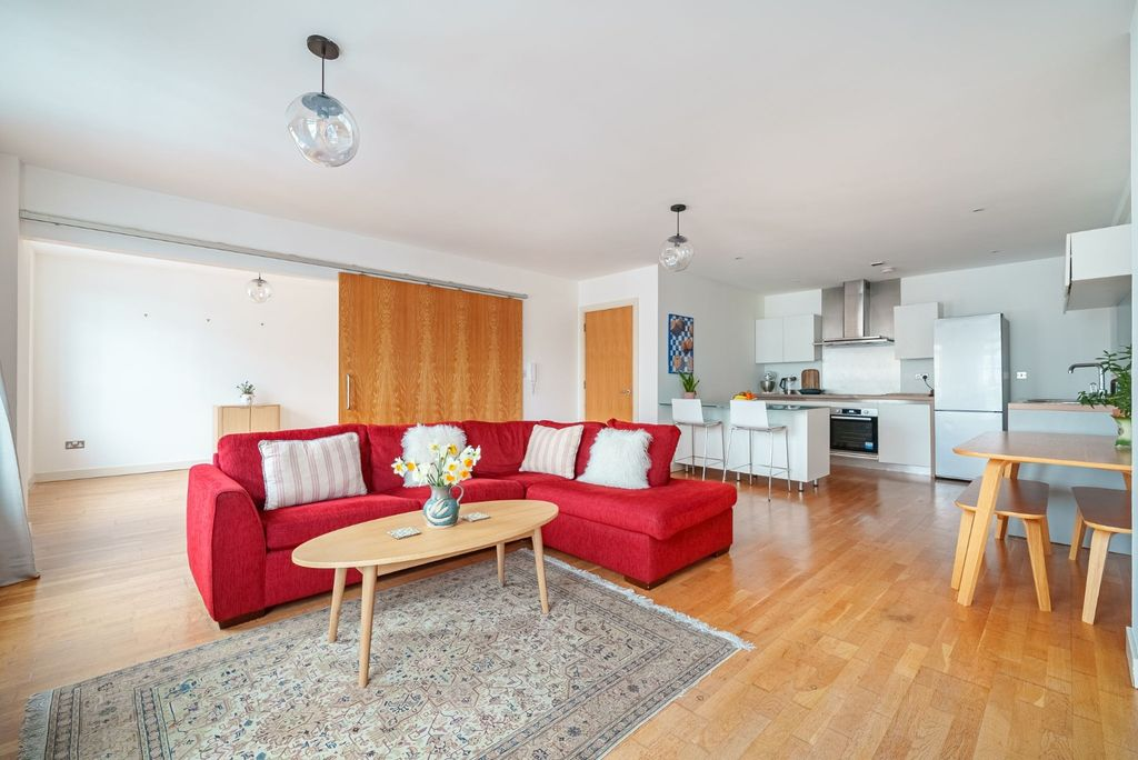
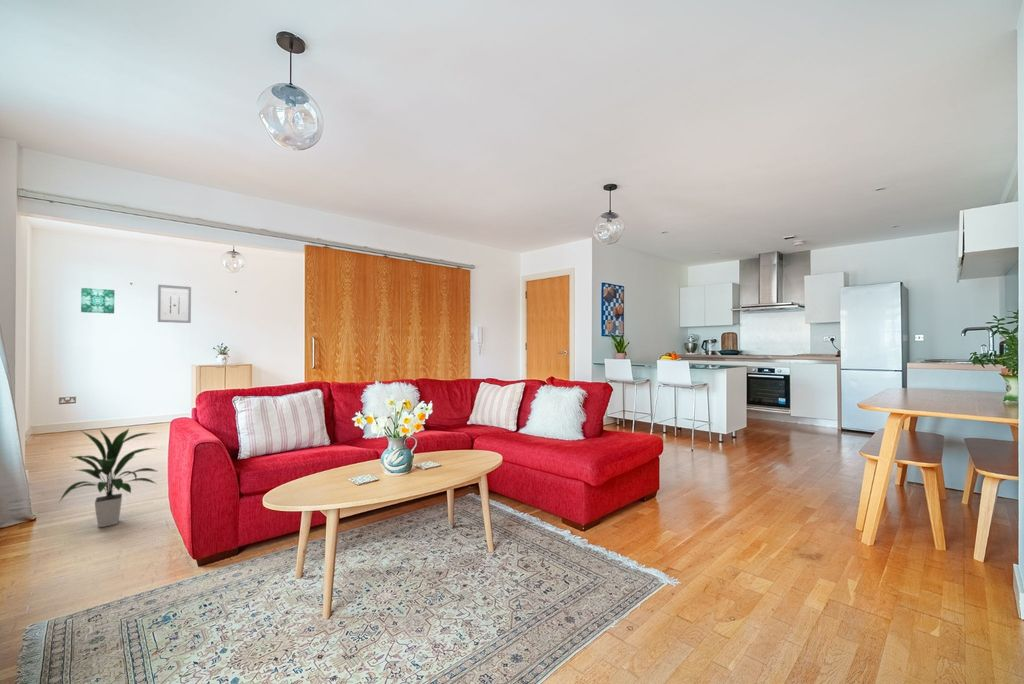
+ indoor plant [58,428,159,529]
+ wall art [80,287,115,314]
+ wall art [157,284,192,324]
